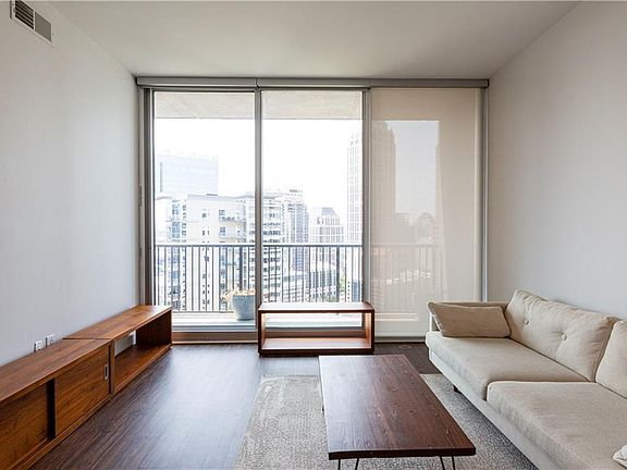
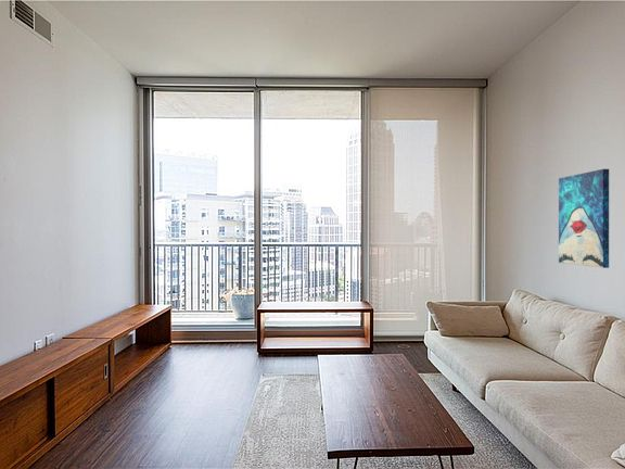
+ wall art [558,168,610,269]
